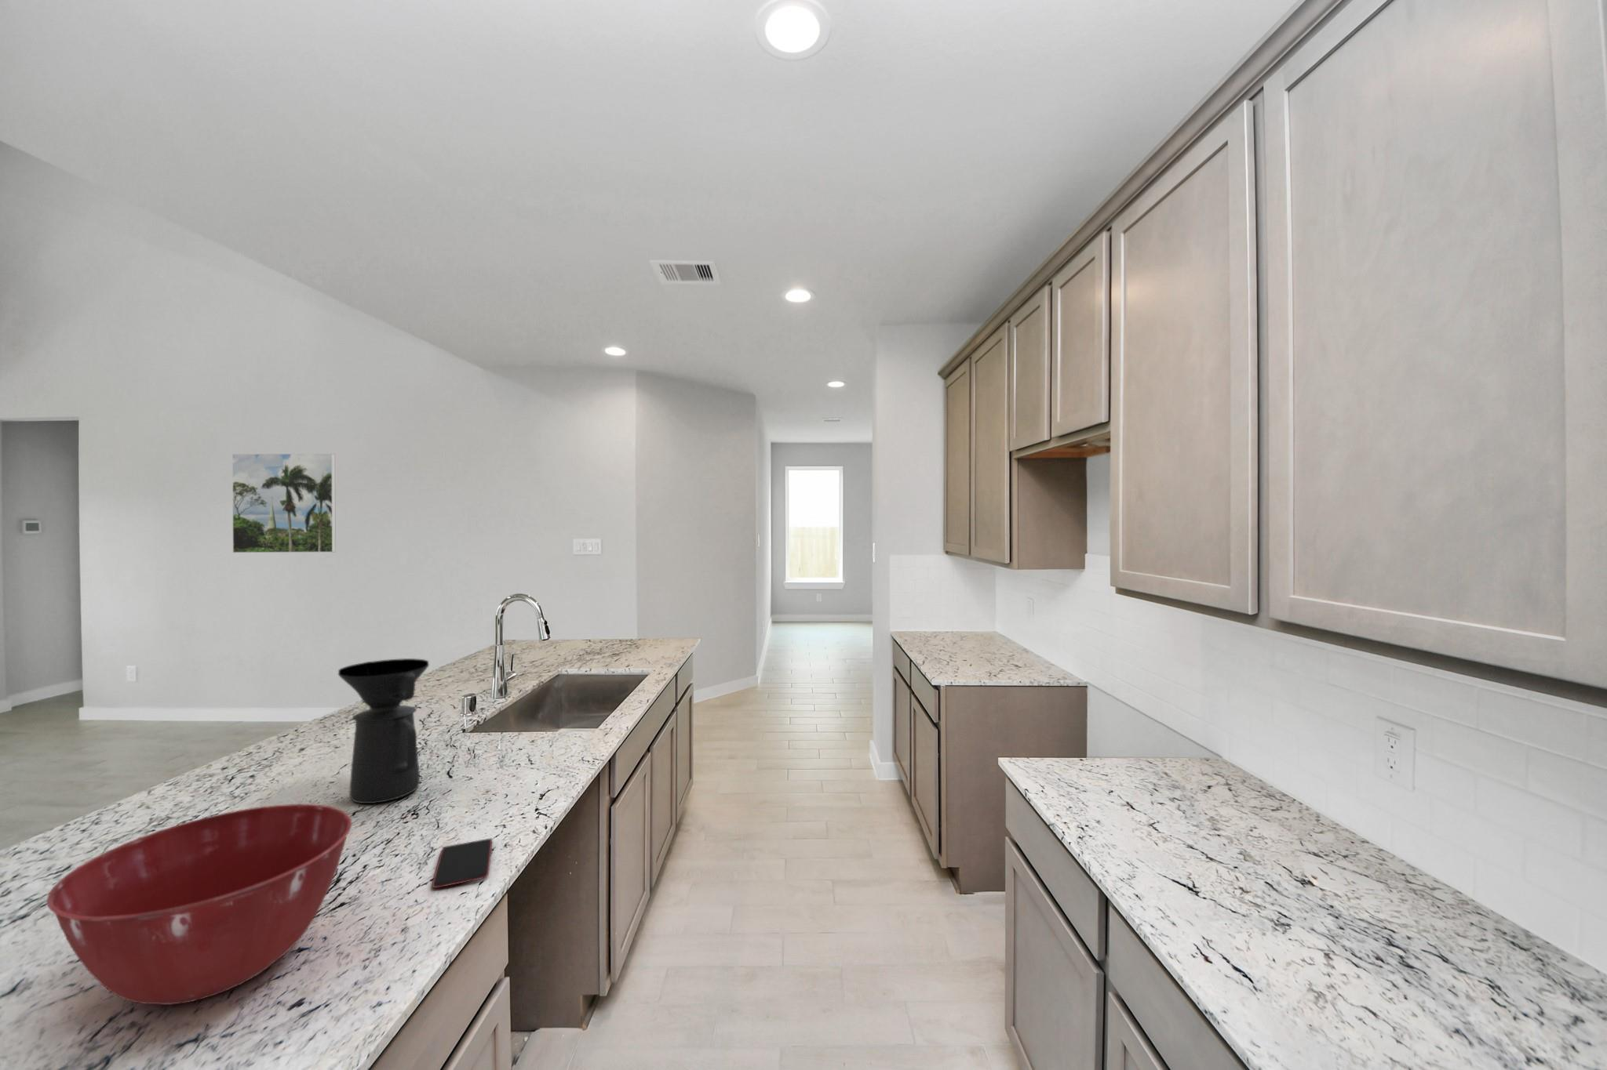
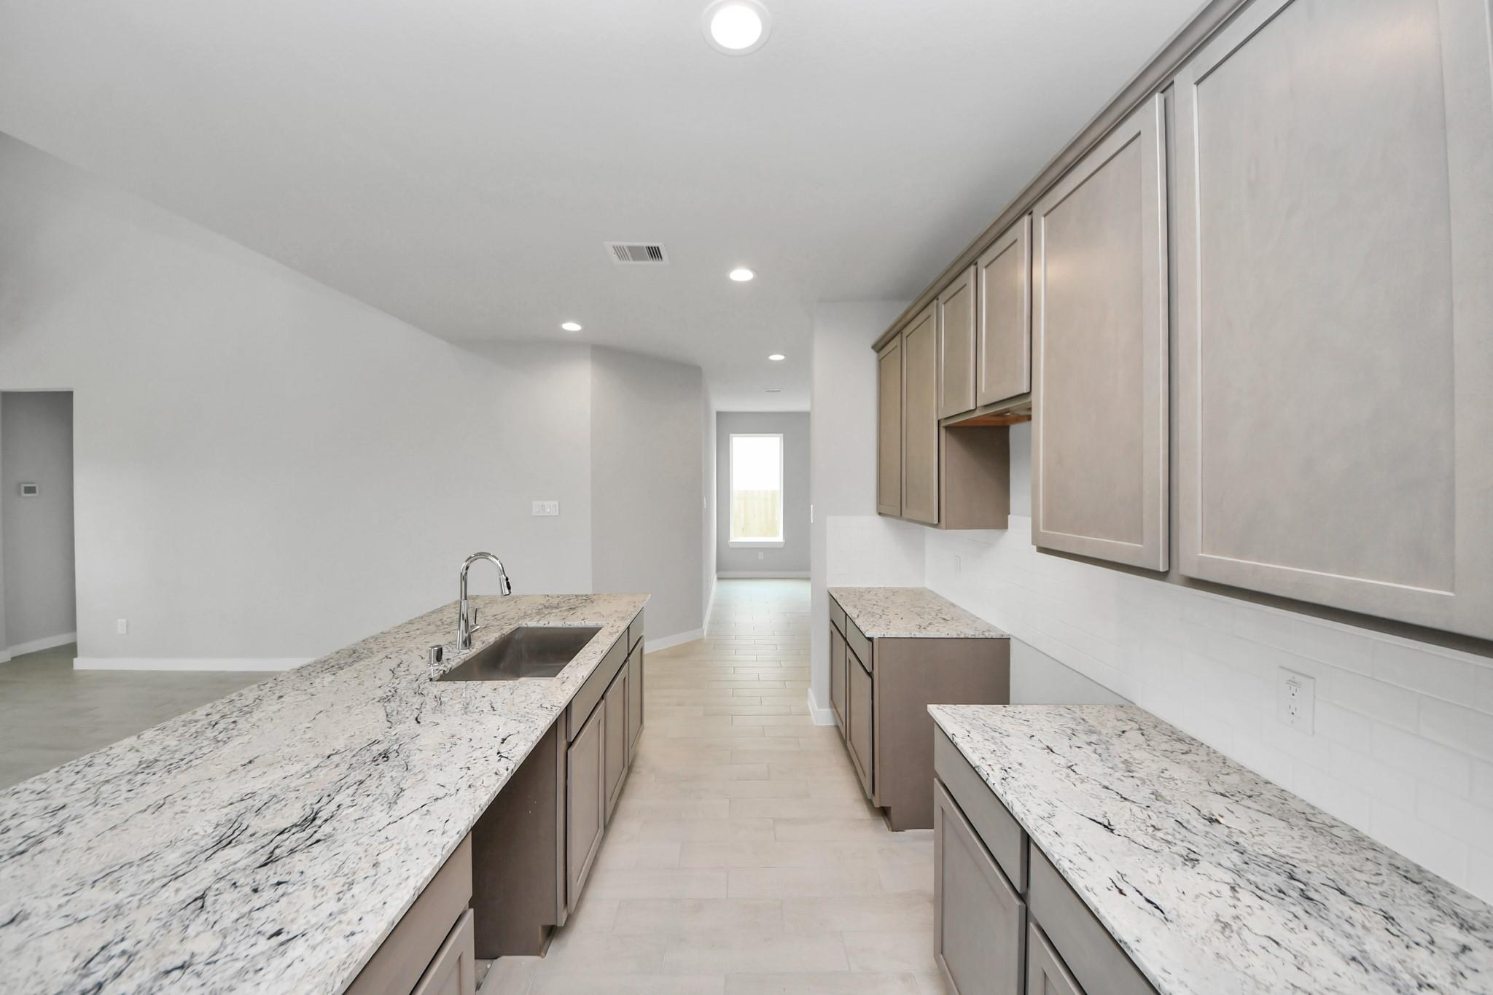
- coffee maker [337,658,430,804]
- mixing bowl [45,804,354,1006]
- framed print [232,453,337,553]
- smartphone [431,837,493,888]
